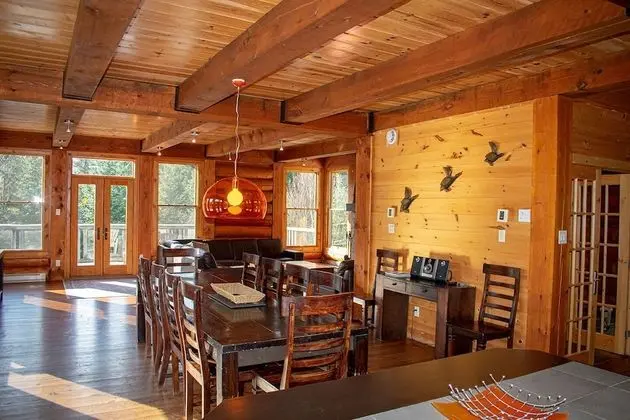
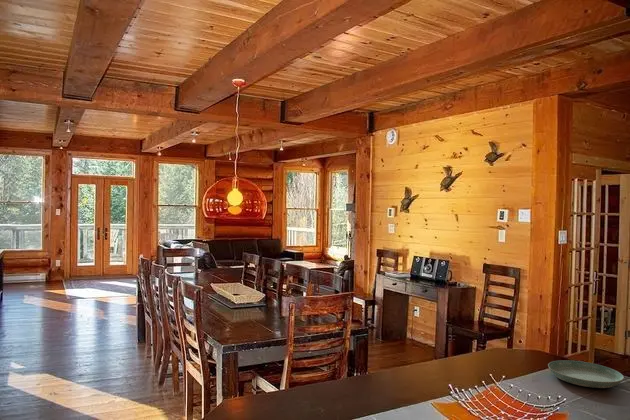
+ saucer [547,359,625,389]
